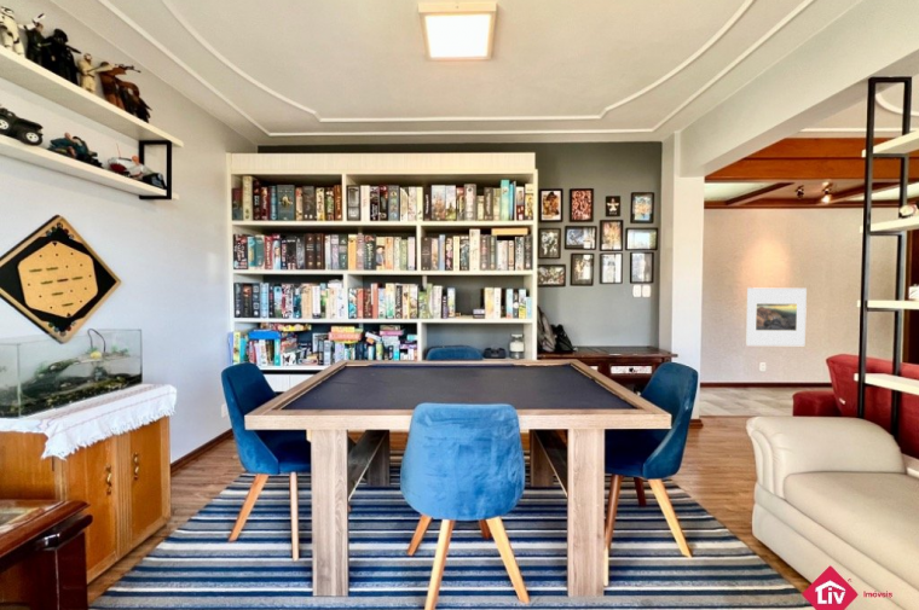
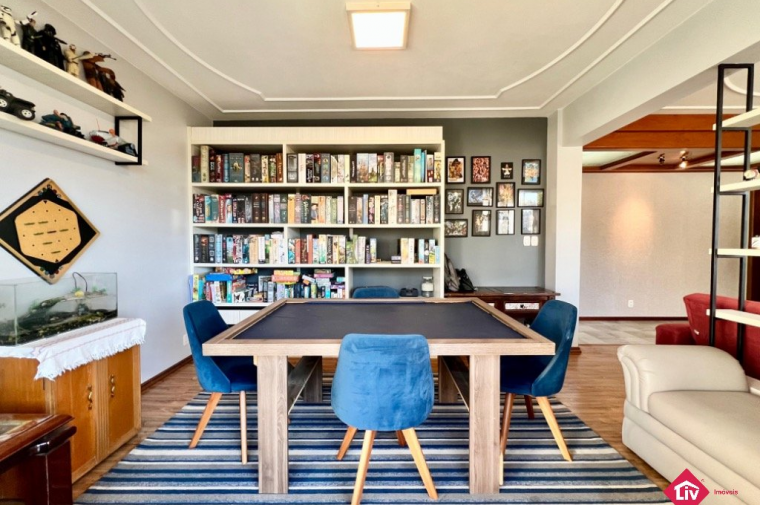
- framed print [745,286,808,347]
